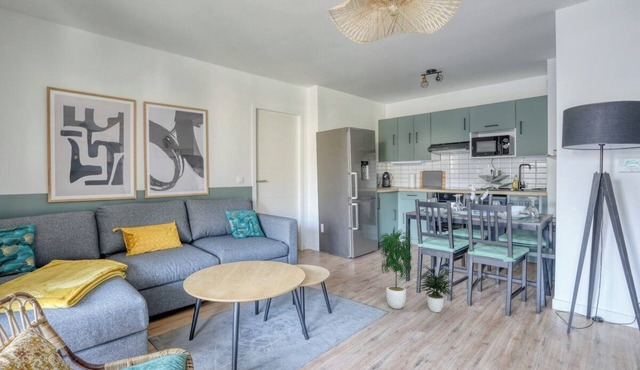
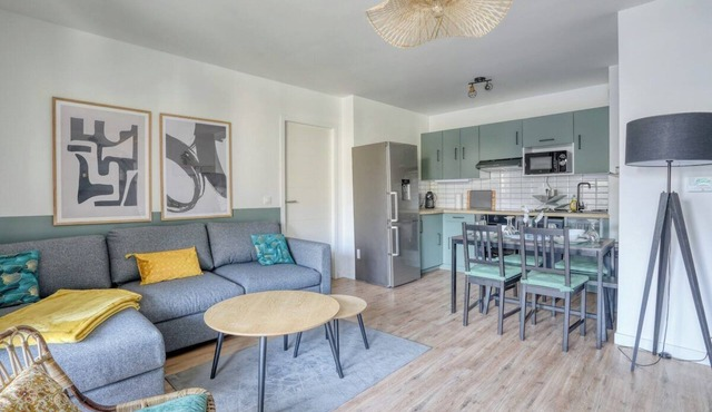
- potted plant [378,226,456,313]
